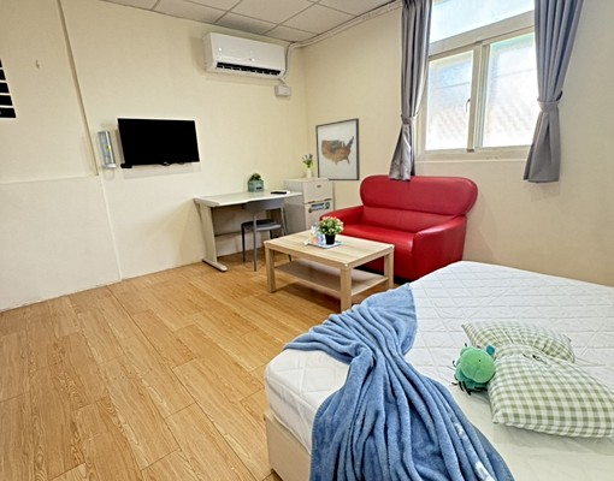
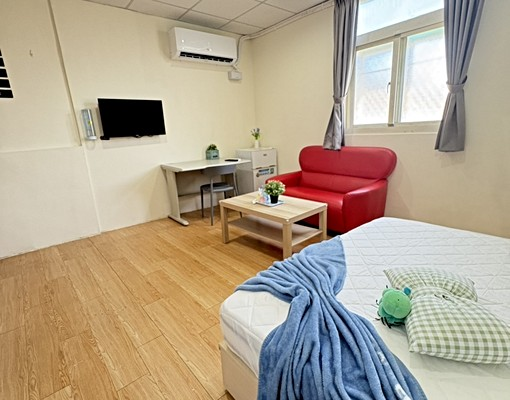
- wall art [314,117,361,182]
